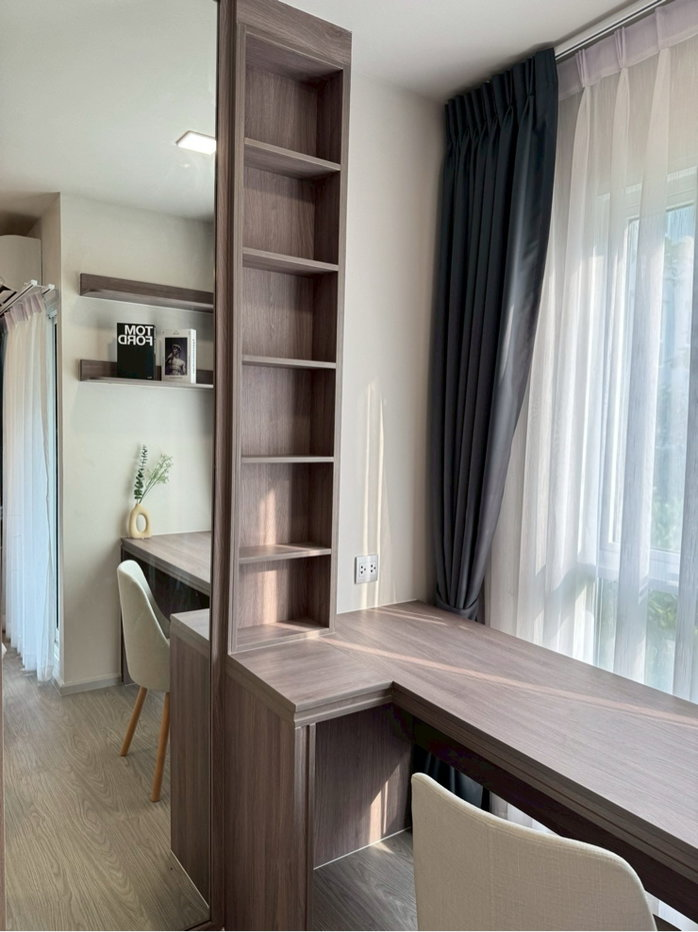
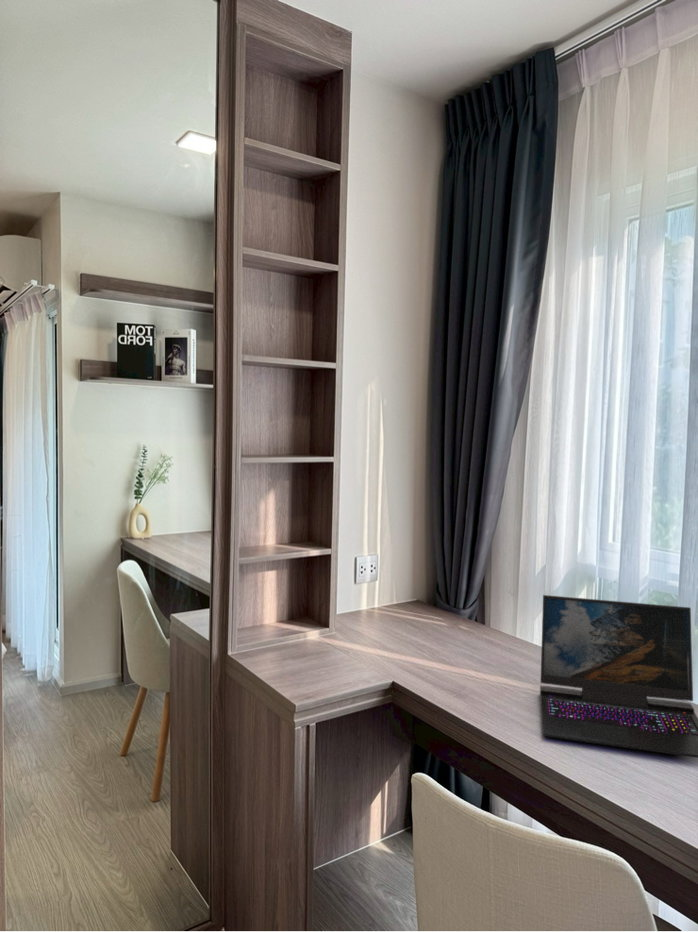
+ laptop [539,594,698,759]
